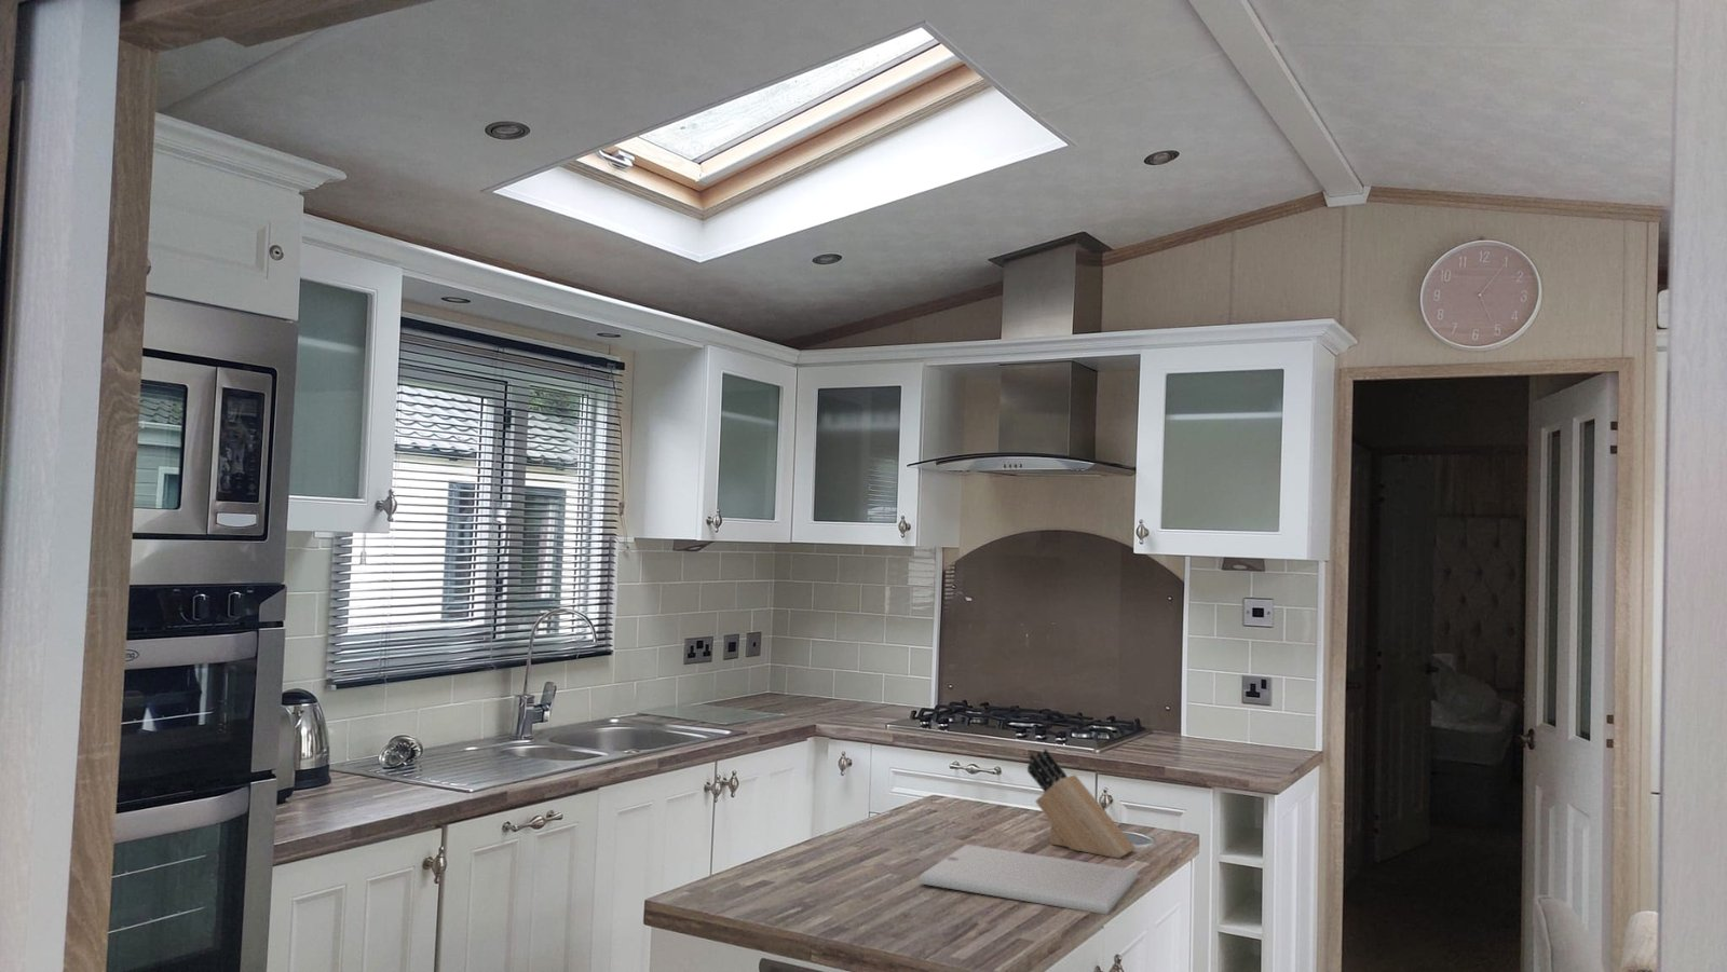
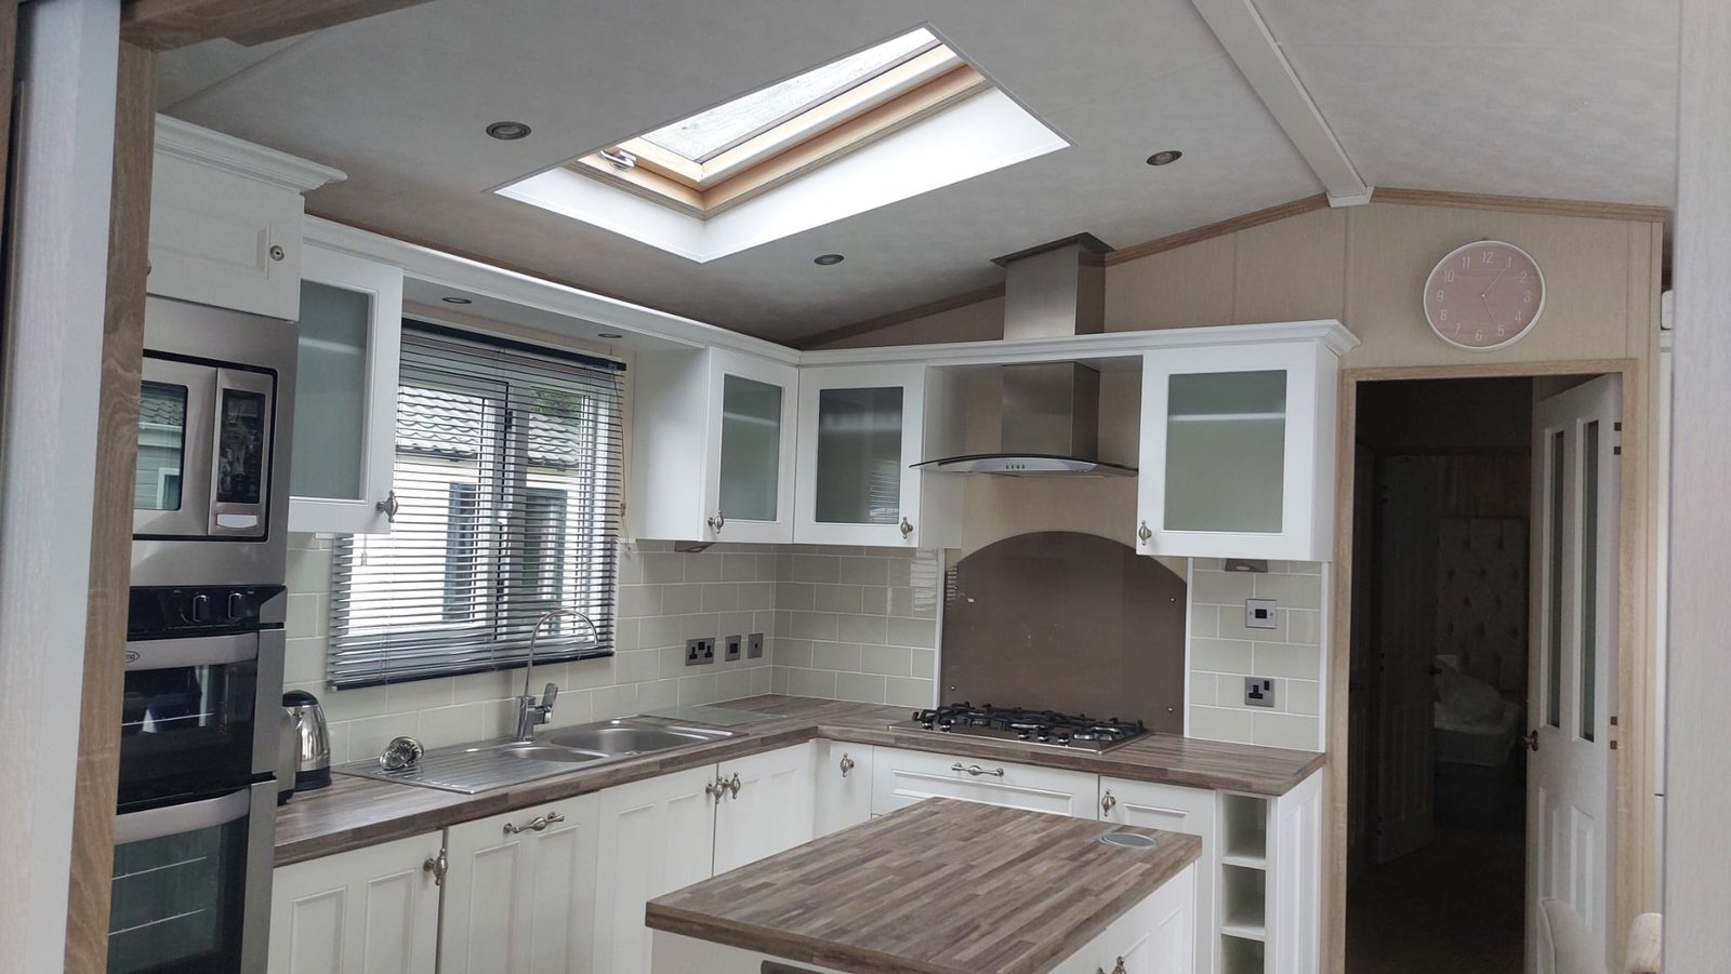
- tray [917,844,1139,916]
- knife block [1026,748,1136,859]
